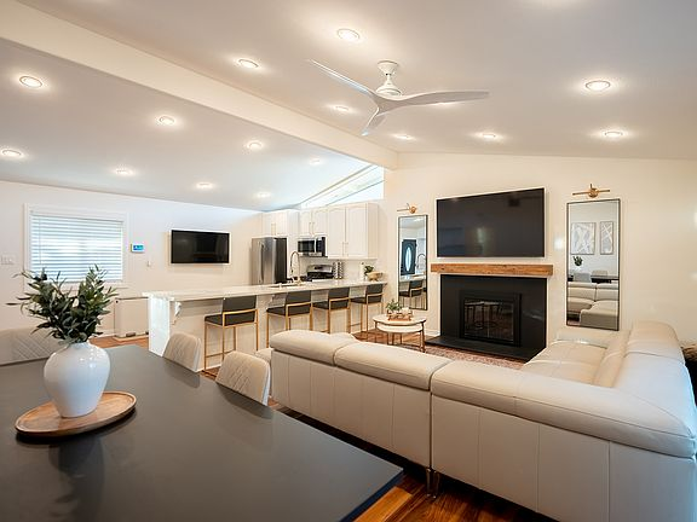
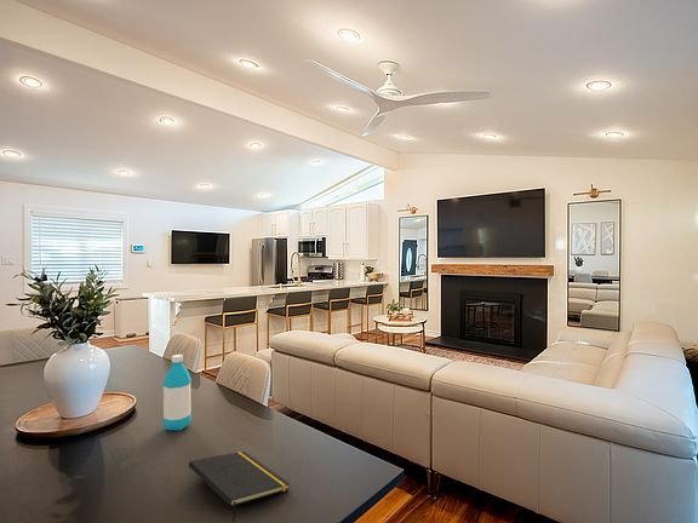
+ water bottle [162,354,193,431]
+ notepad [188,450,291,523]
